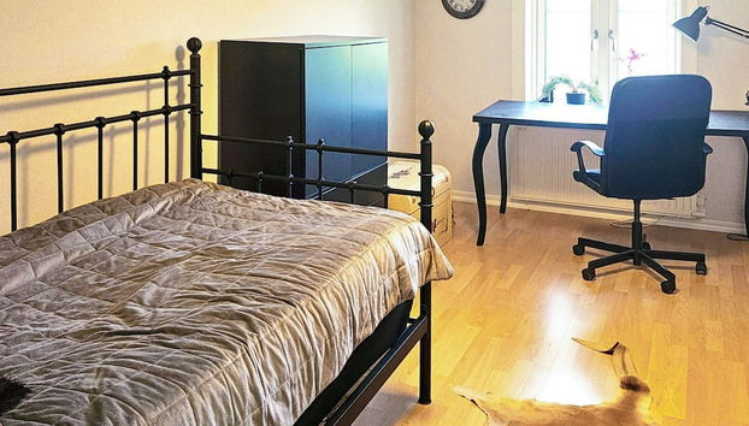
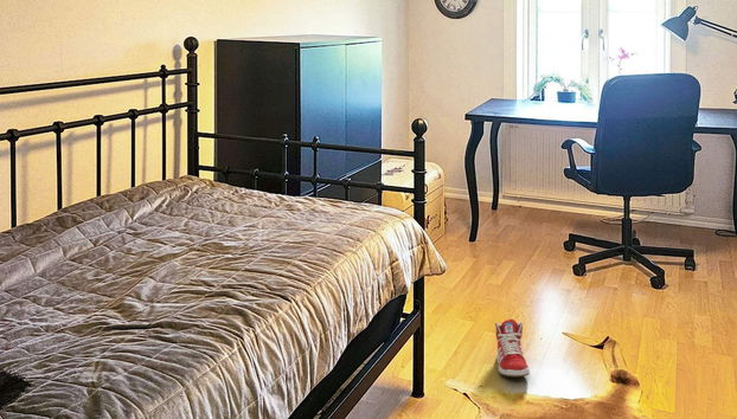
+ sneaker [494,318,531,378]
